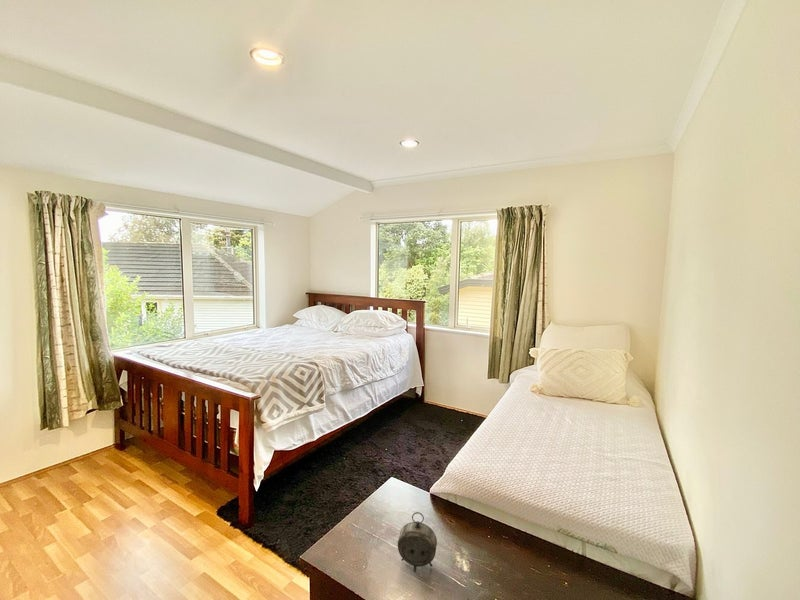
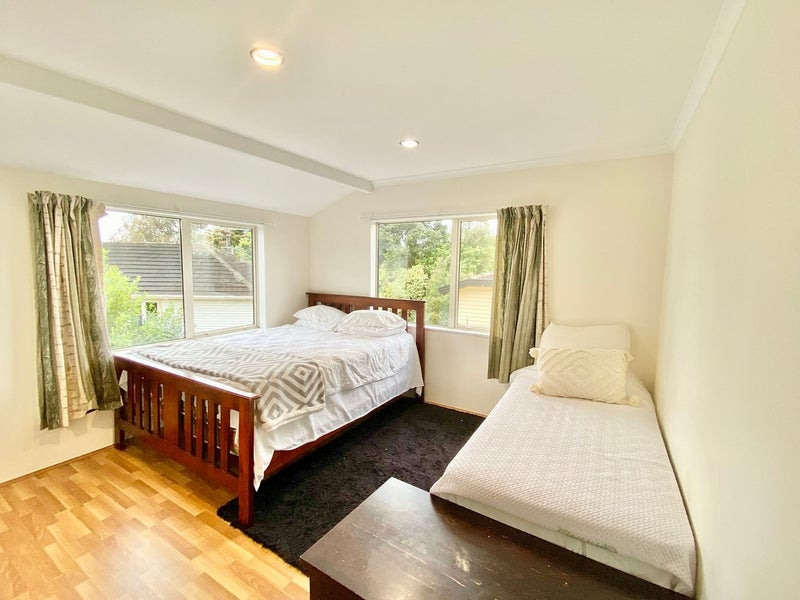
- alarm clock [397,511,438,573]
